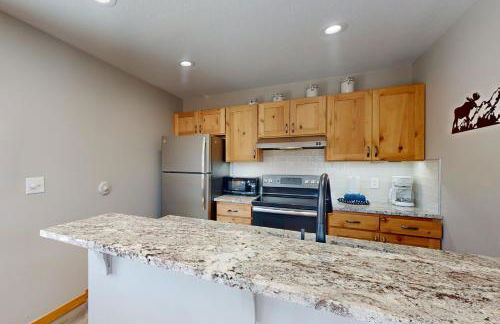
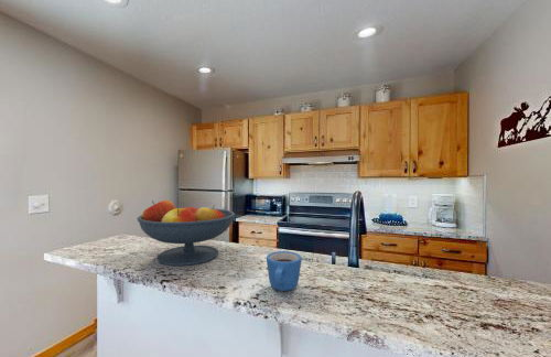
+ fruit bowl [137,199,236,267]
+ mug [266,250,303,292]
